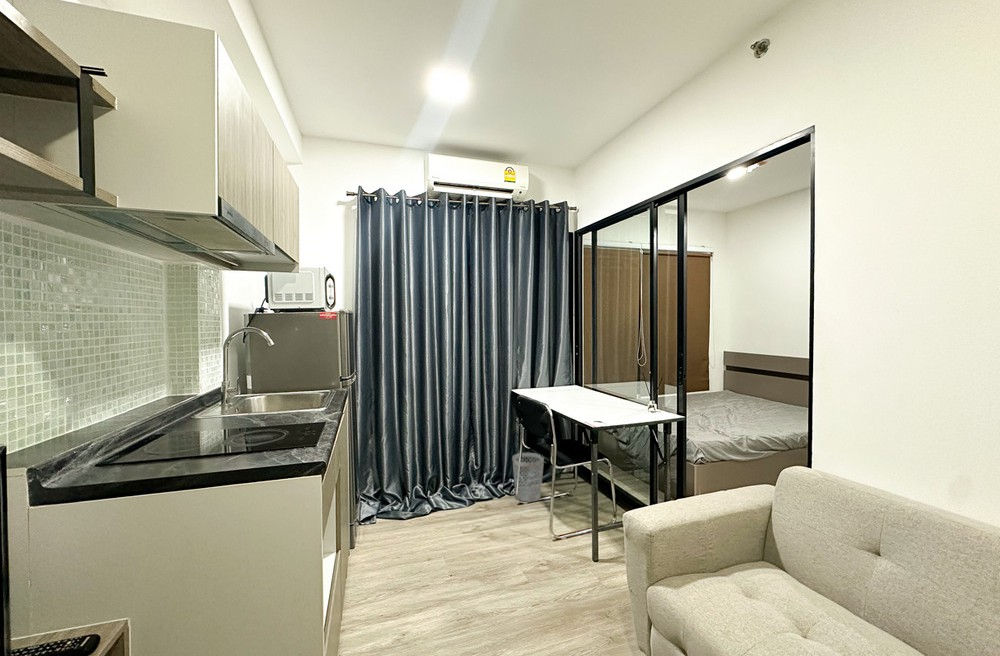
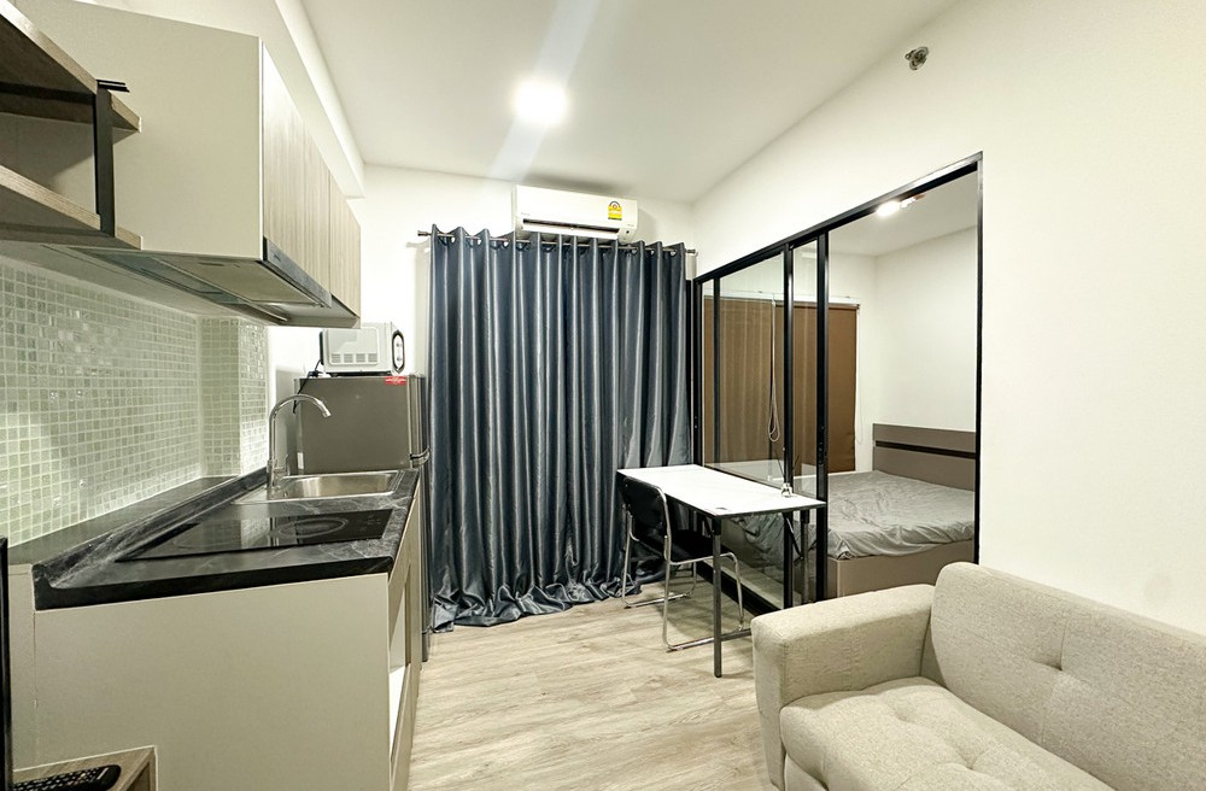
- wastebasket [511,452,545,503]
